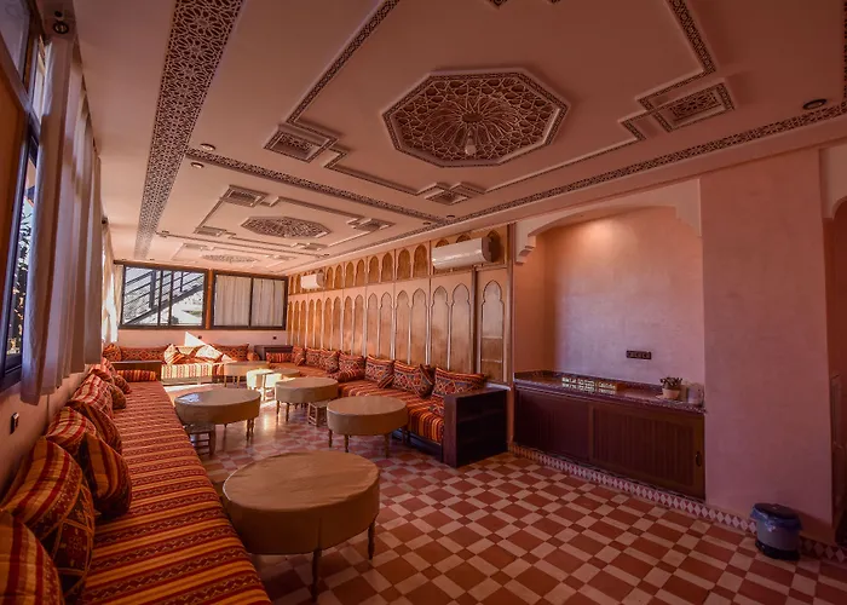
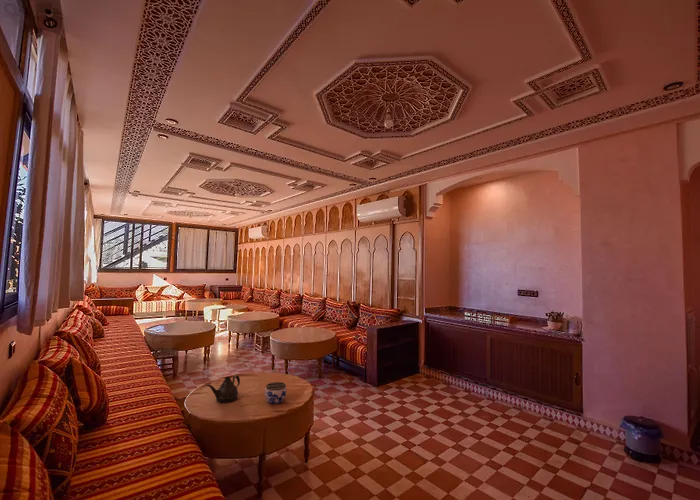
+ teapot [205,374,241,404]
+ jar [264,381,288,405]
